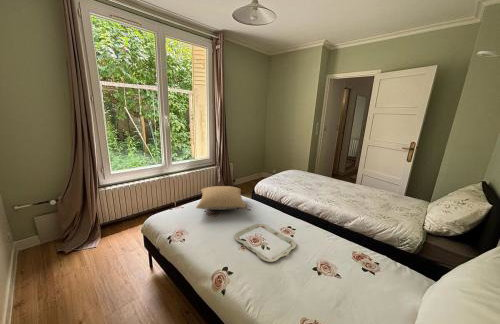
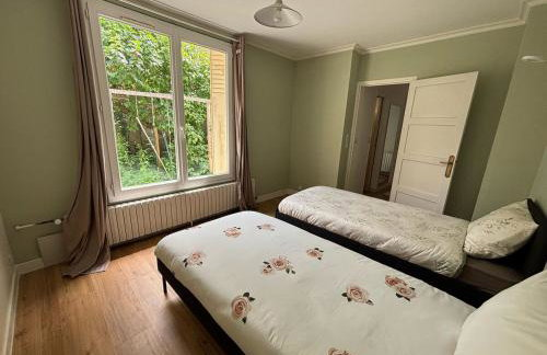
- serving tray [233,223,297,263]
- pillow [195,185,247,211]
